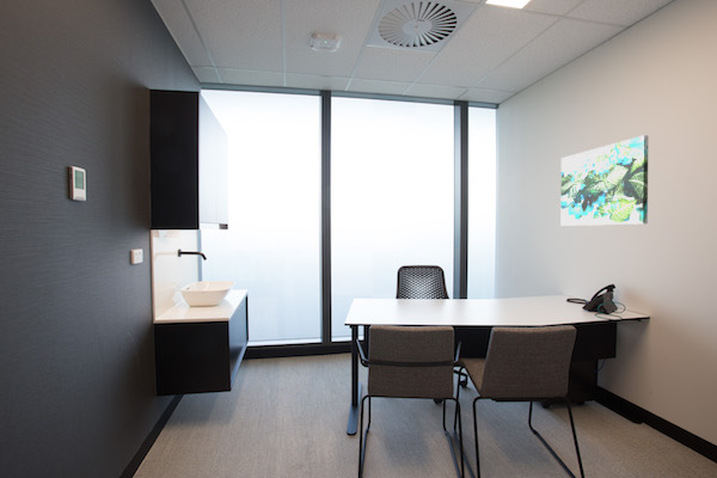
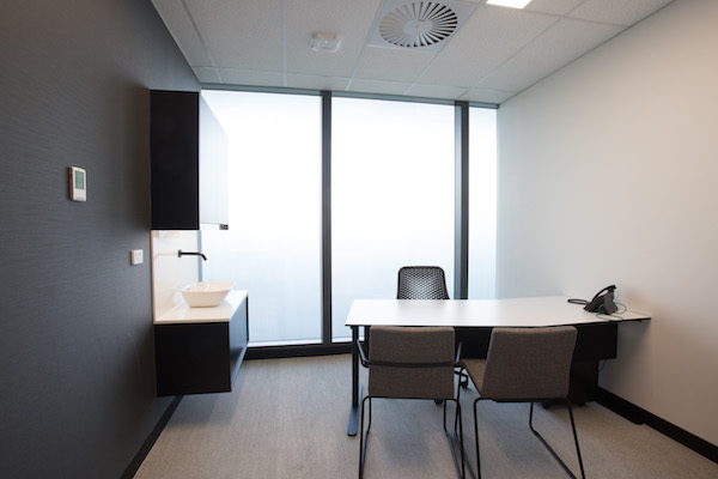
- wall art [560,134,649,227]
